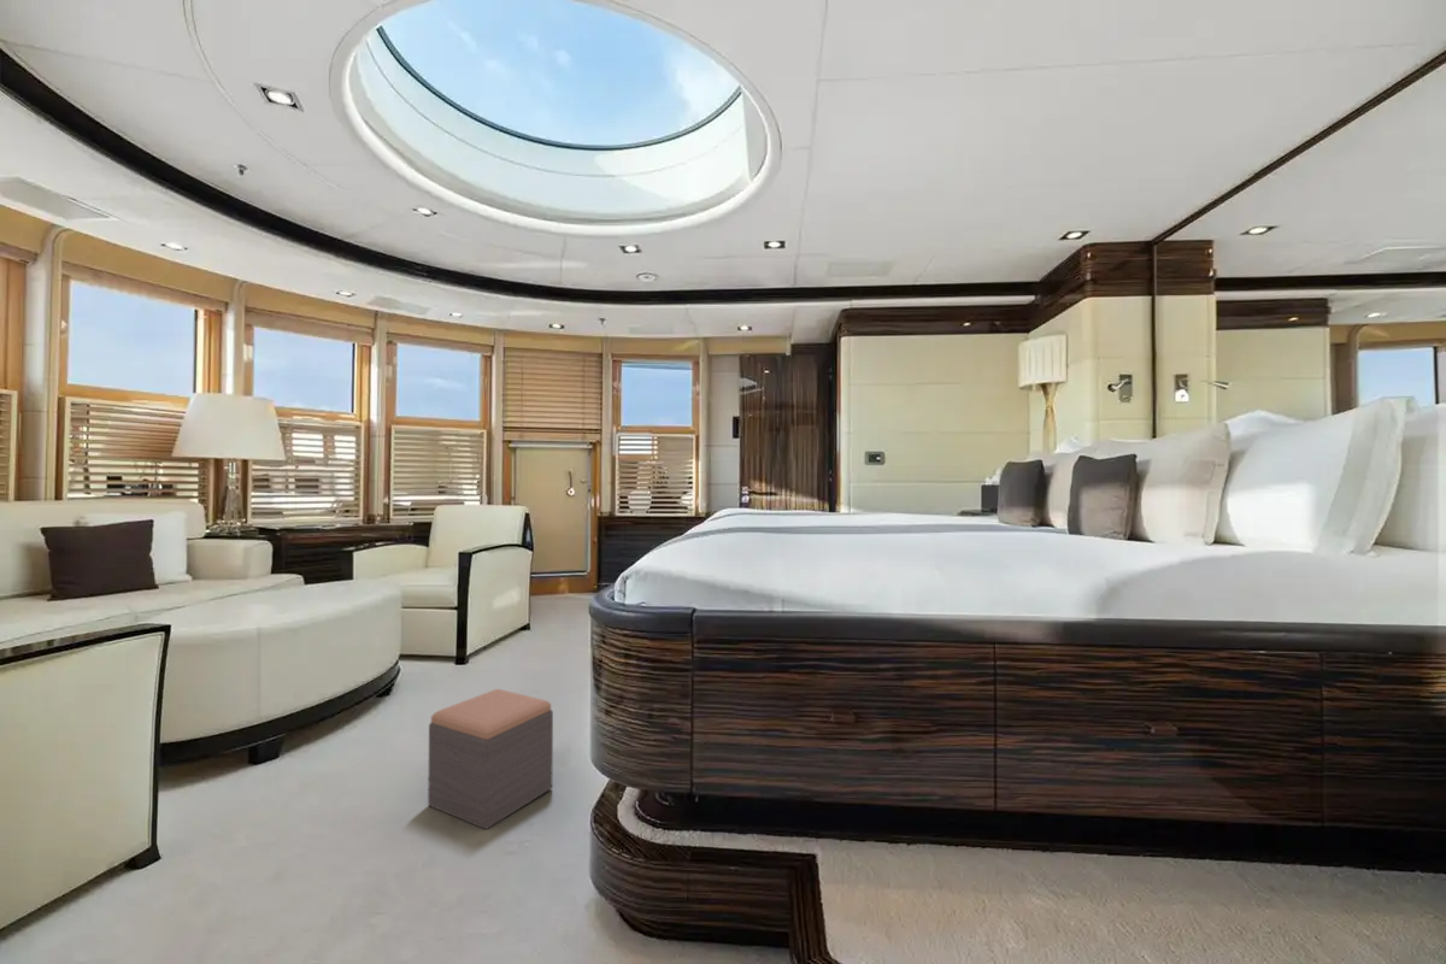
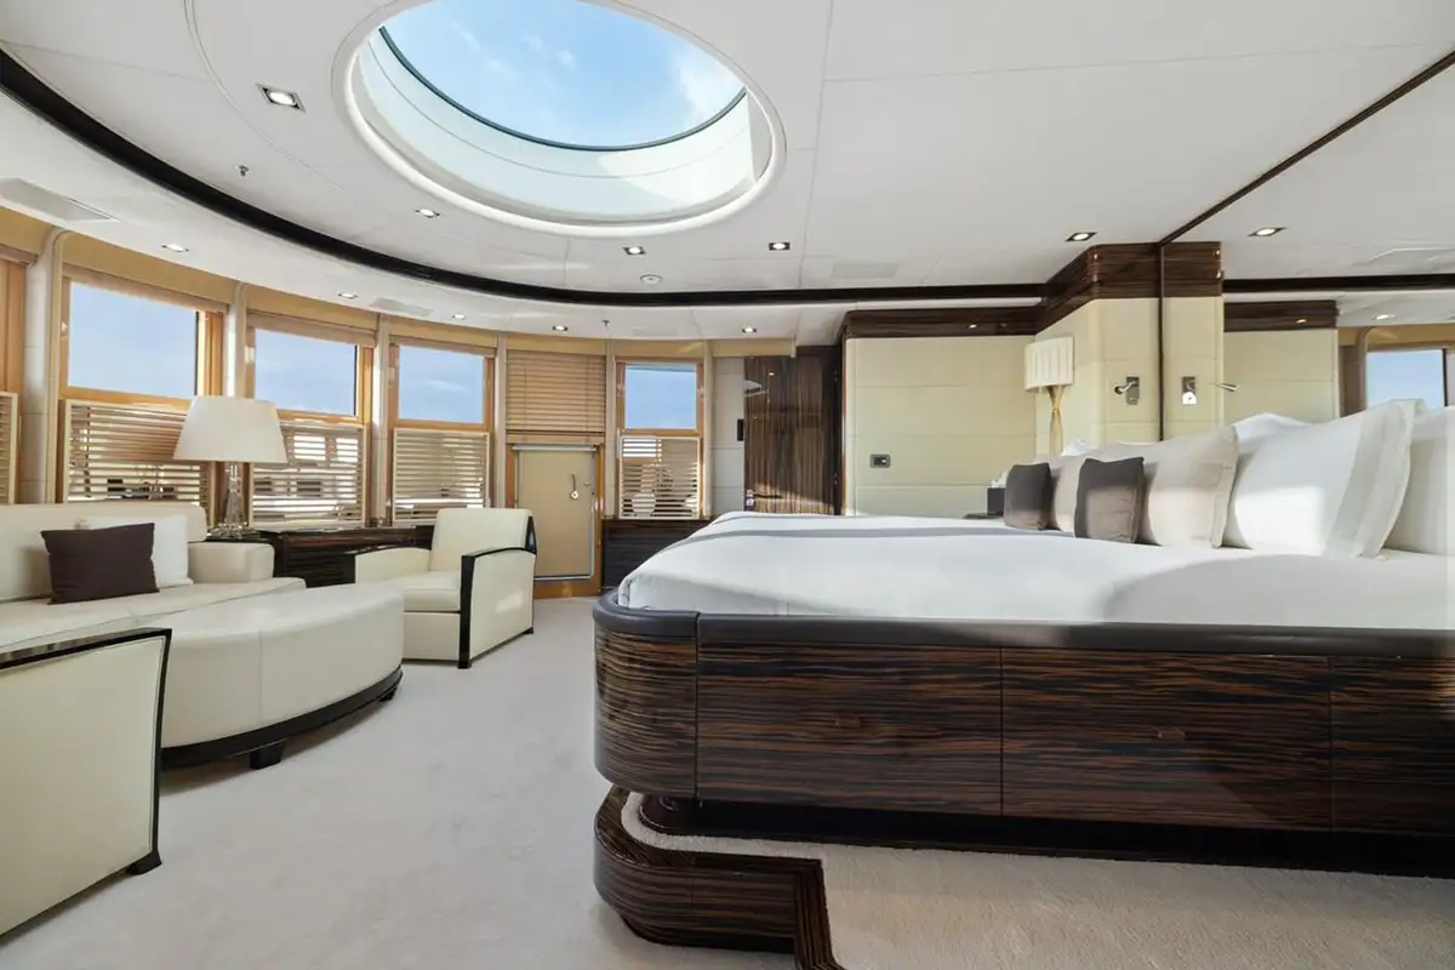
- footstool [427,688,554,830]
